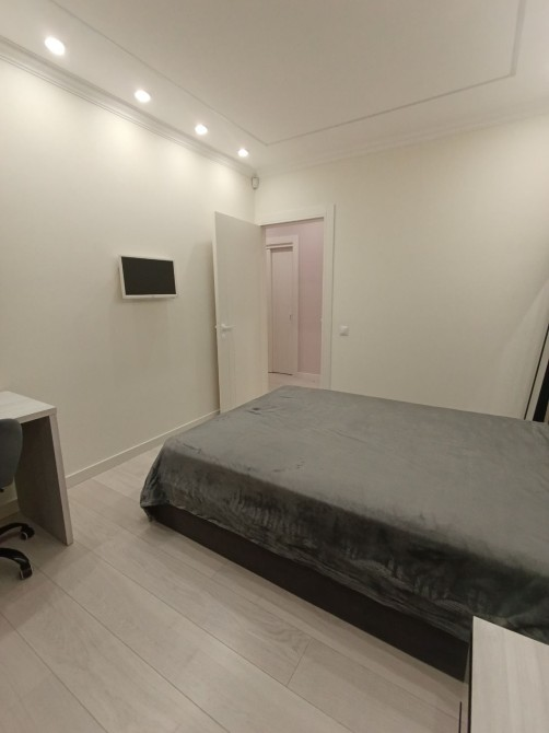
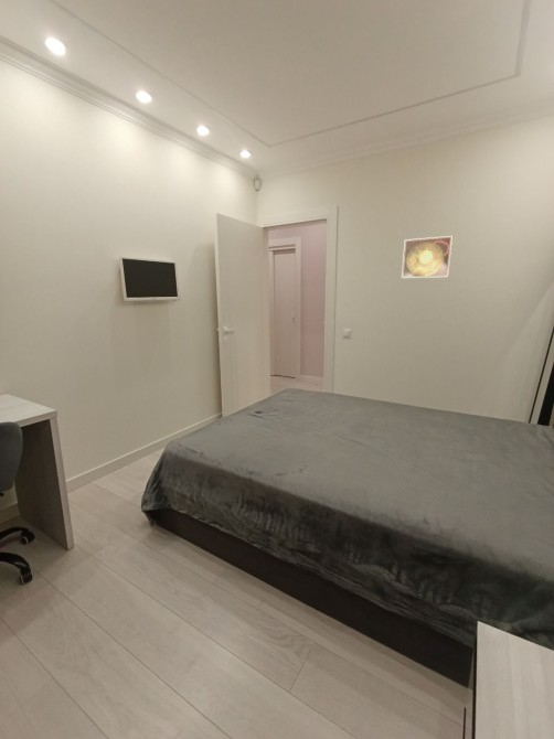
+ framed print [401,235,454,279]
